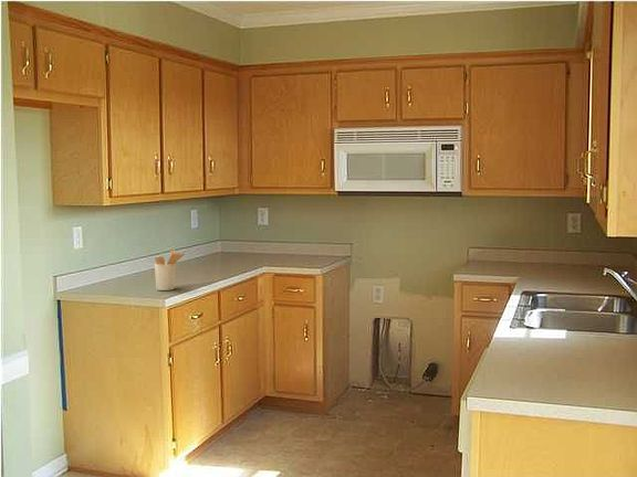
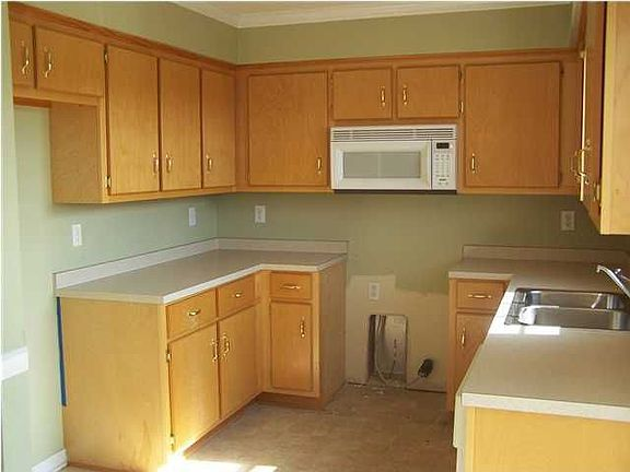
- utensil holder [154,248,186,292]
